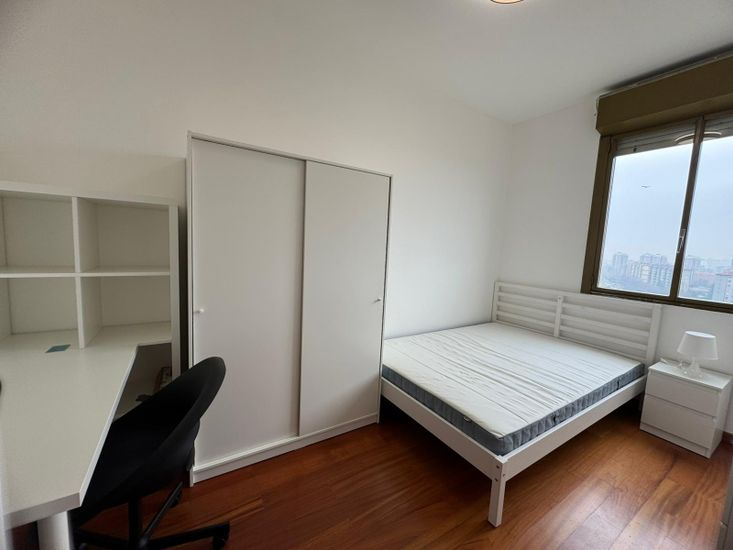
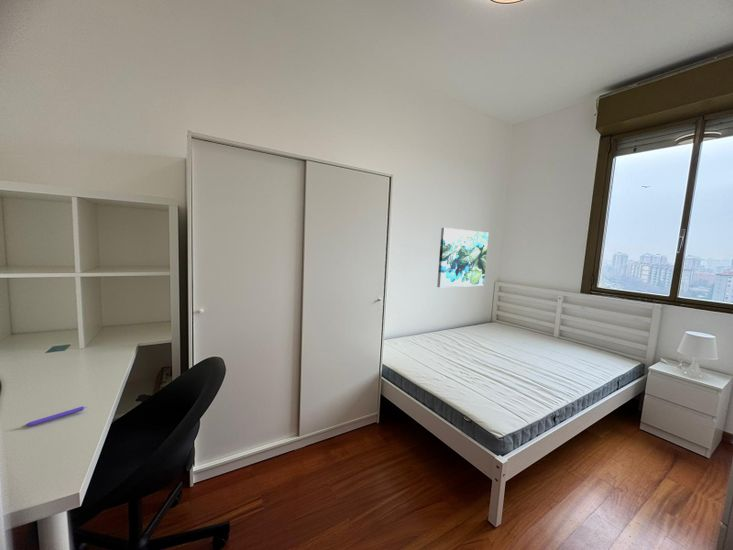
+ pen [21,405,88,428]
+ wall art [436,227,489,288]
